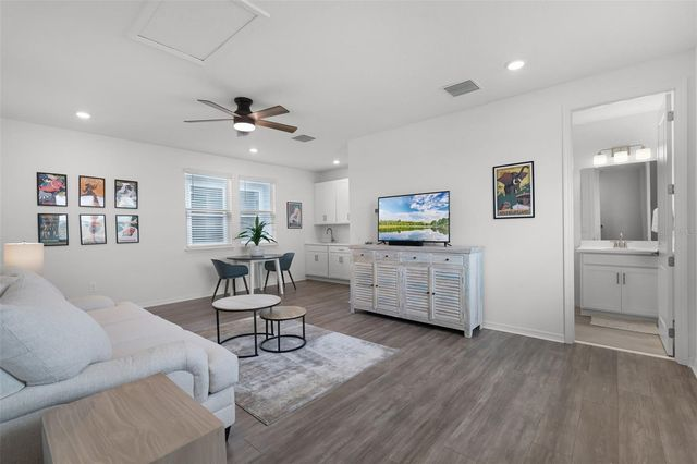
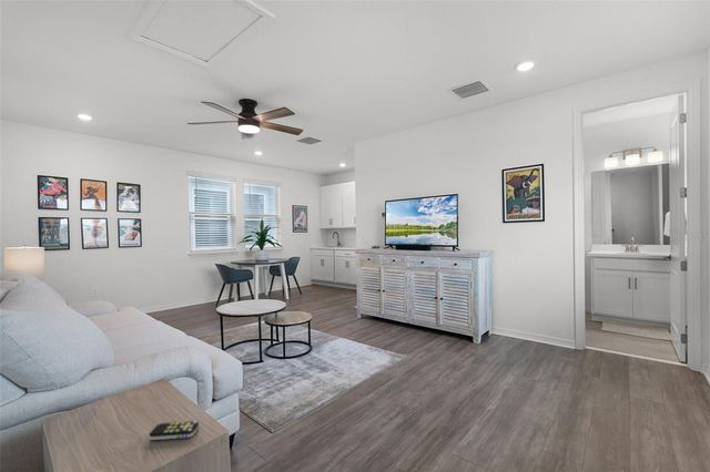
+ remote control [148,420,200,441]
